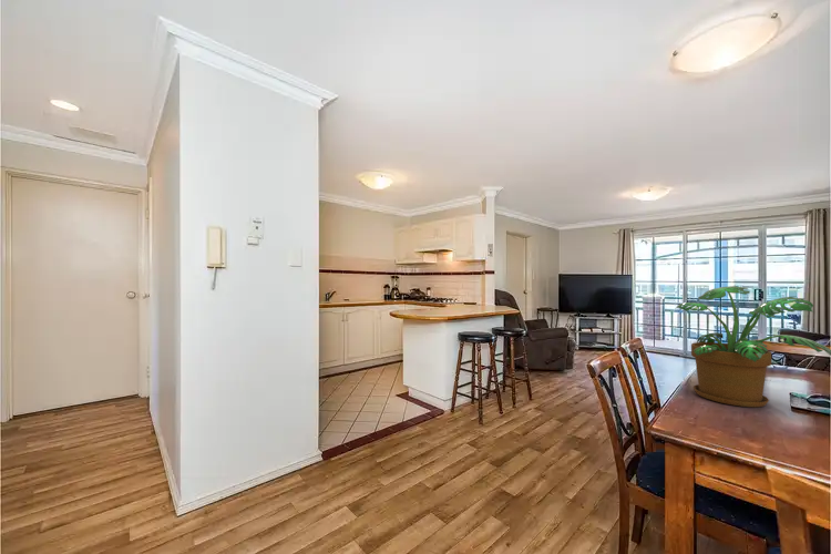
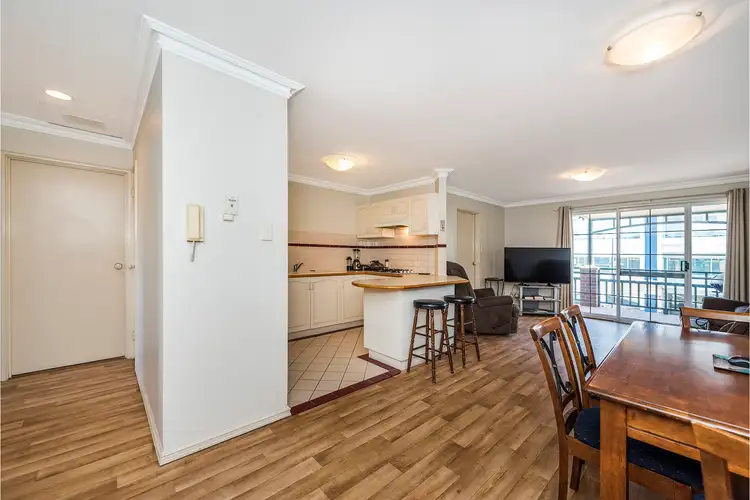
- potted plant [675,285,831,408]
